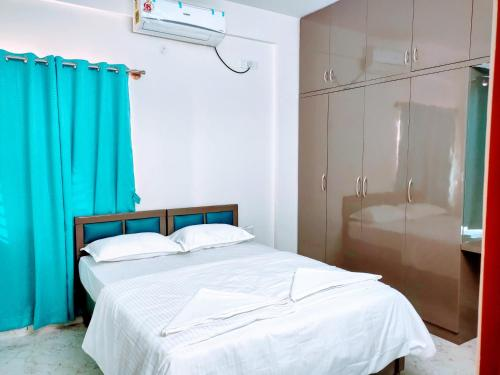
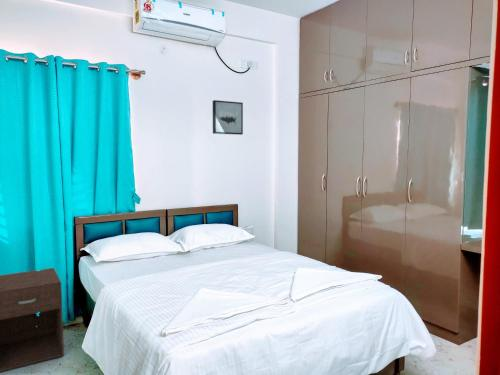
+ wall art [212,99,244,136]
+ nightstand [0,267,65,373]
